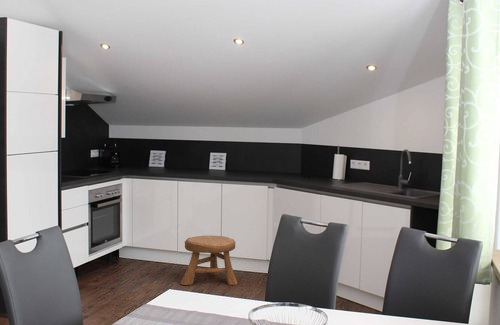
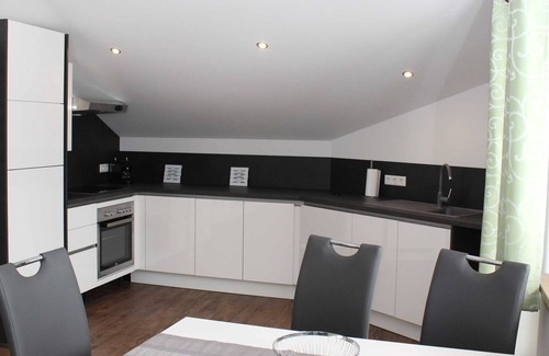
- stool [180,235,239,286]
